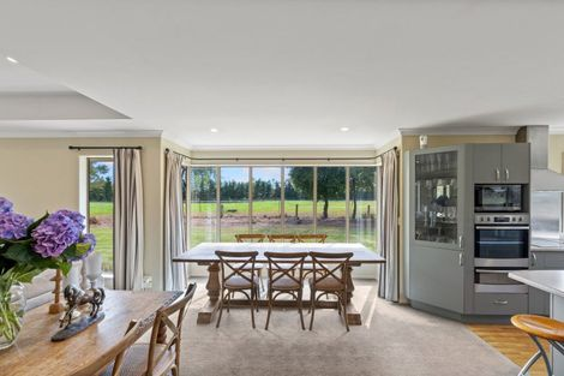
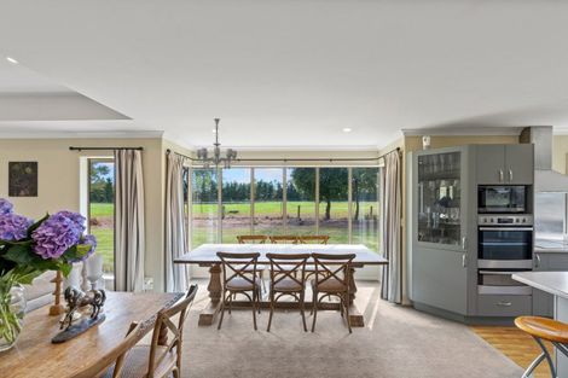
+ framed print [7,161,39,198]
+ chandelier [195,117,238,173]
